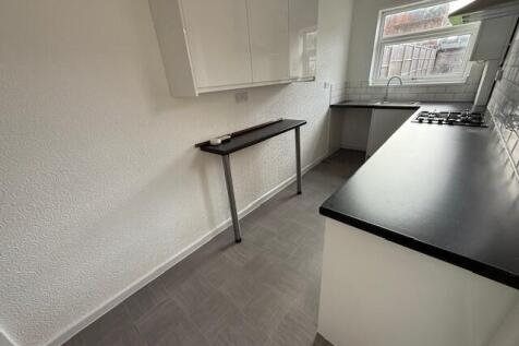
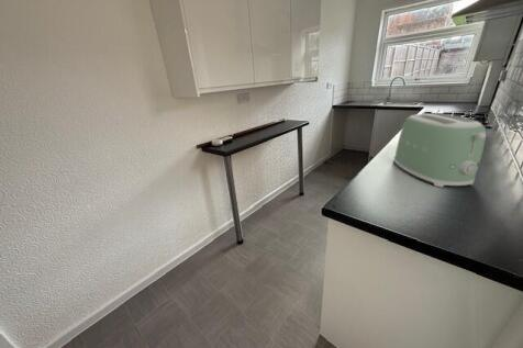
+ toaster [392,113,487,188]
